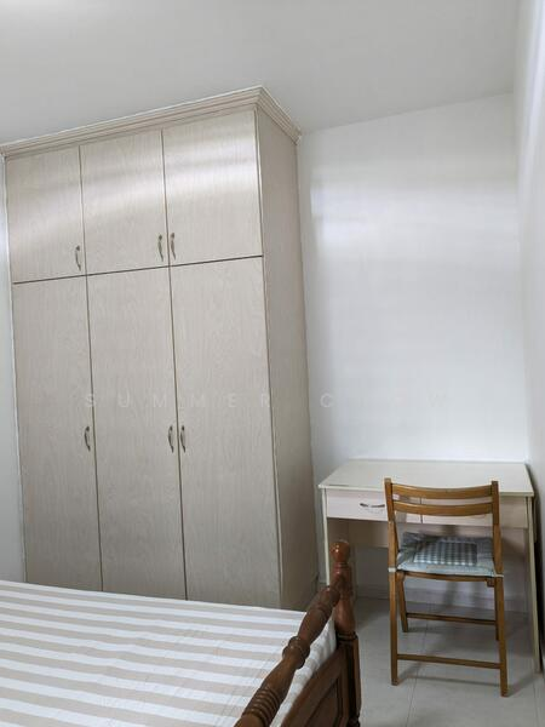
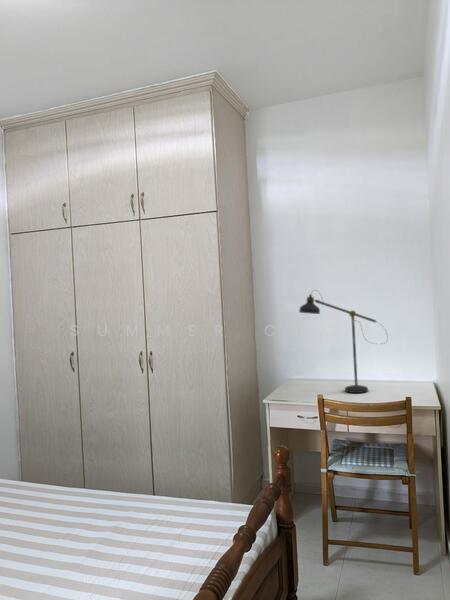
+ desk lamp [298,289,389,394]
